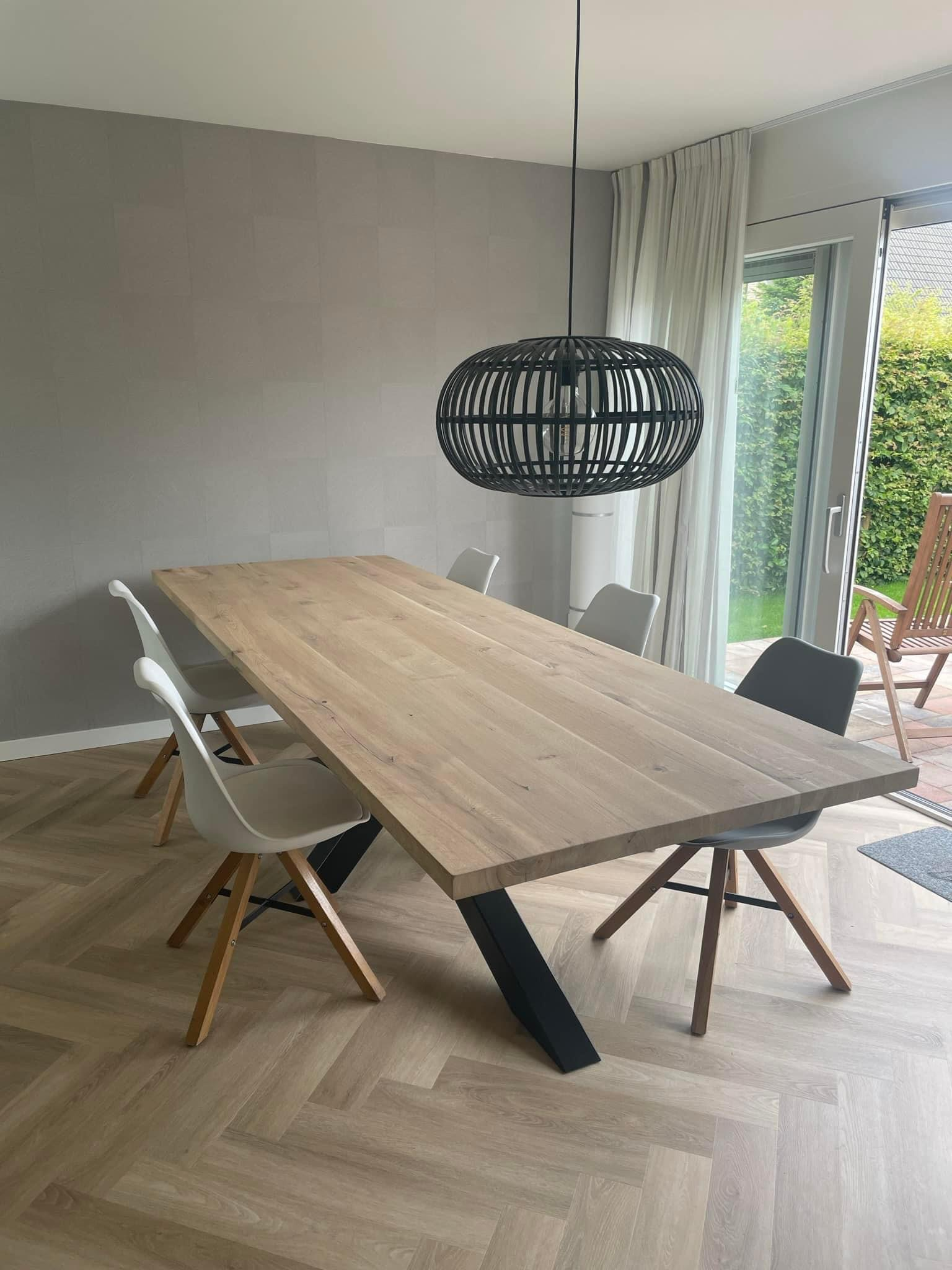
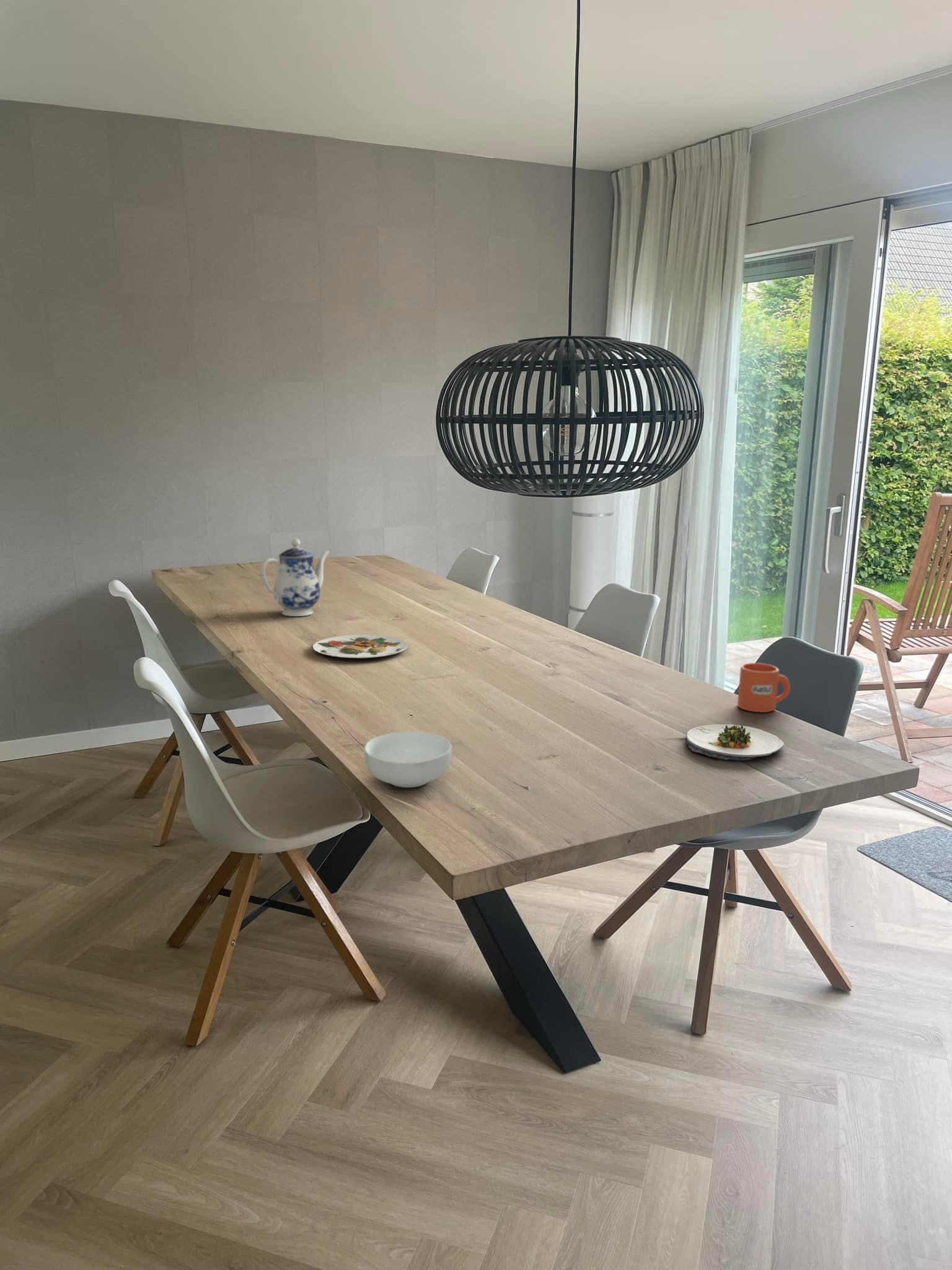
+ cereal bowl [364,731,452,788]
+ teapot [260,538,330,617]
+ plate [312,634,408,659]
+ mug [737,662,791,713]
+ salad plate [685,724,784,761]
